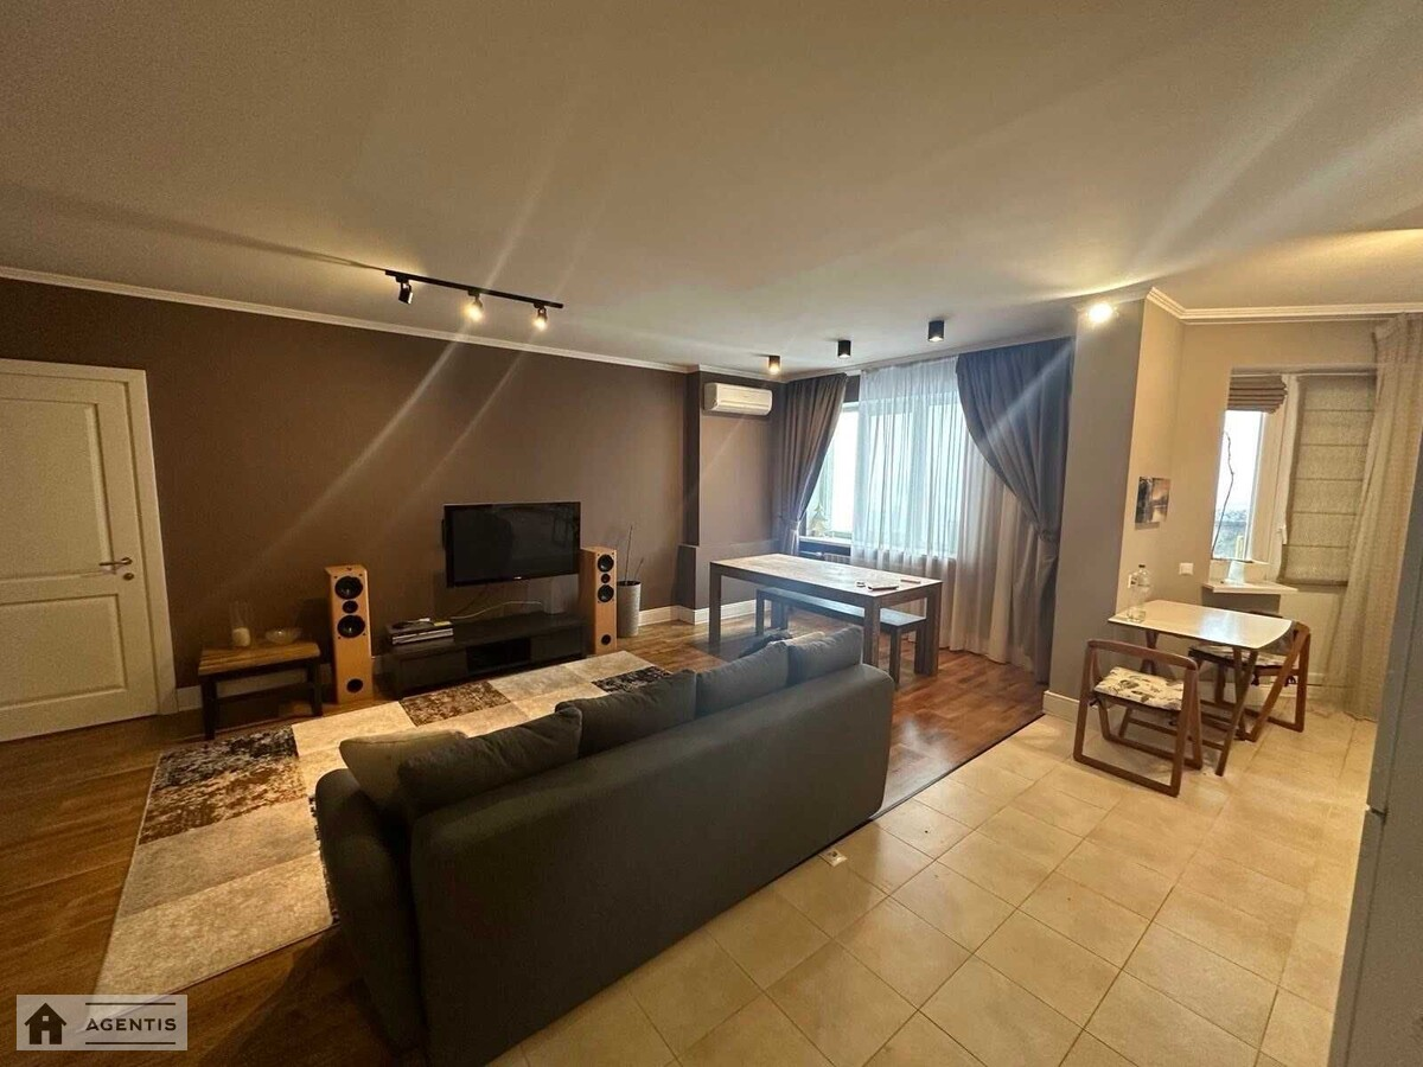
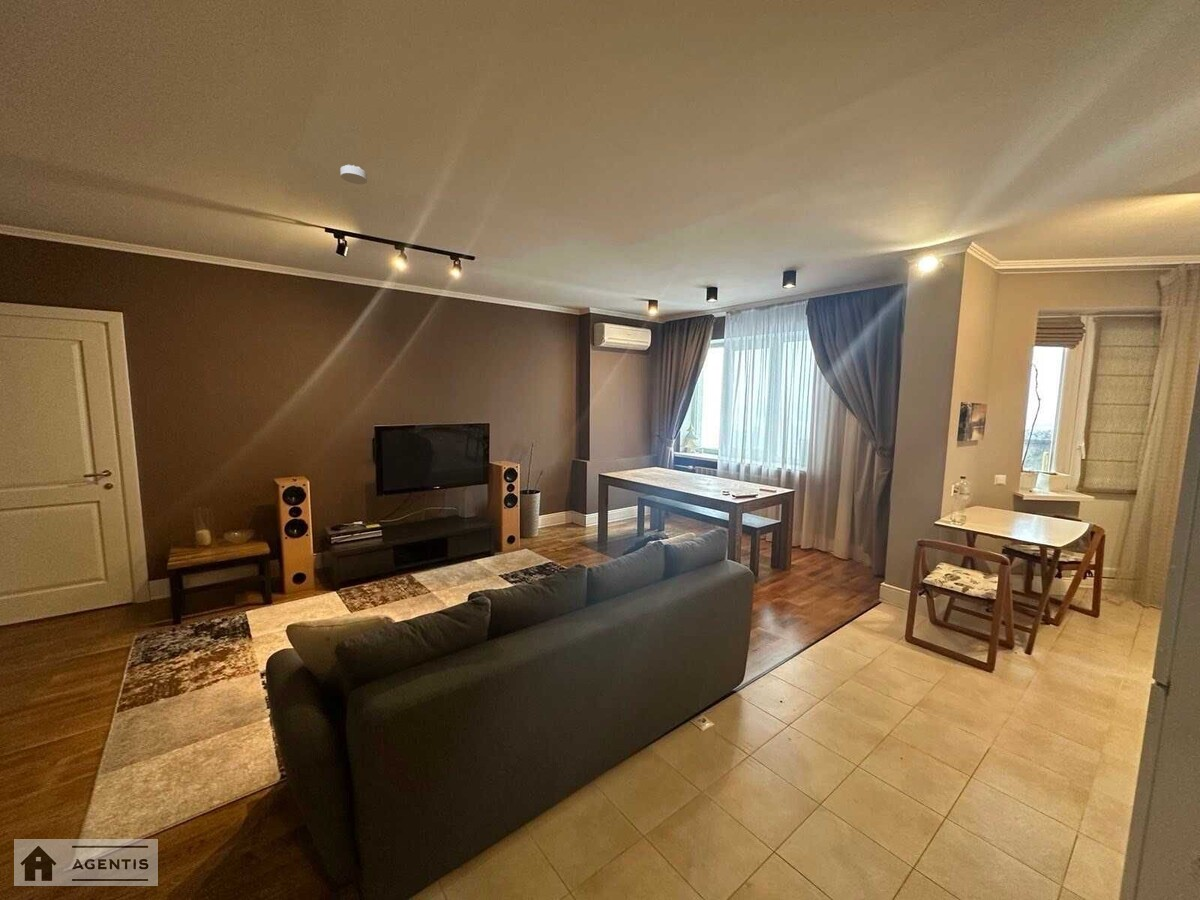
+ smoke detector [339,164,368,185]
